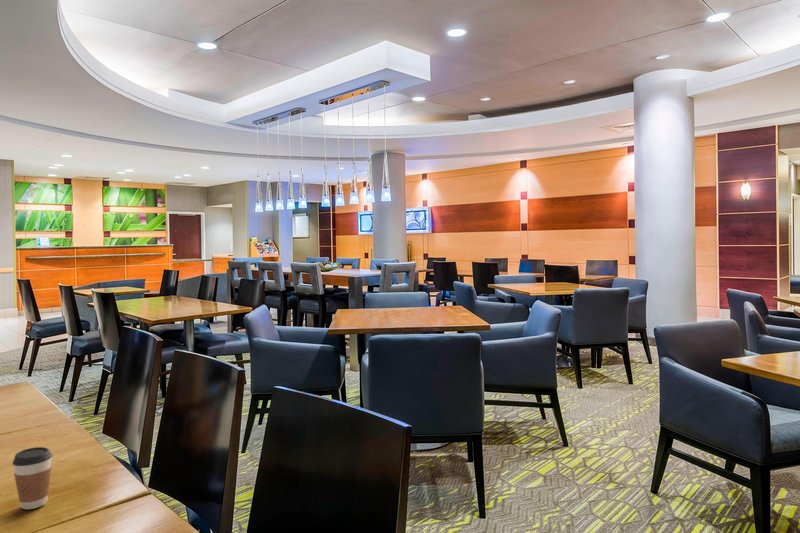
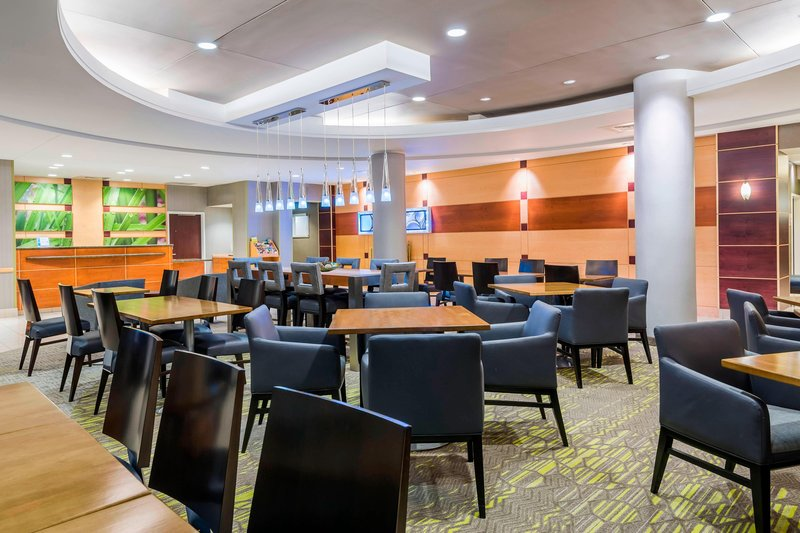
- coffee cup [11,446,53,510]
